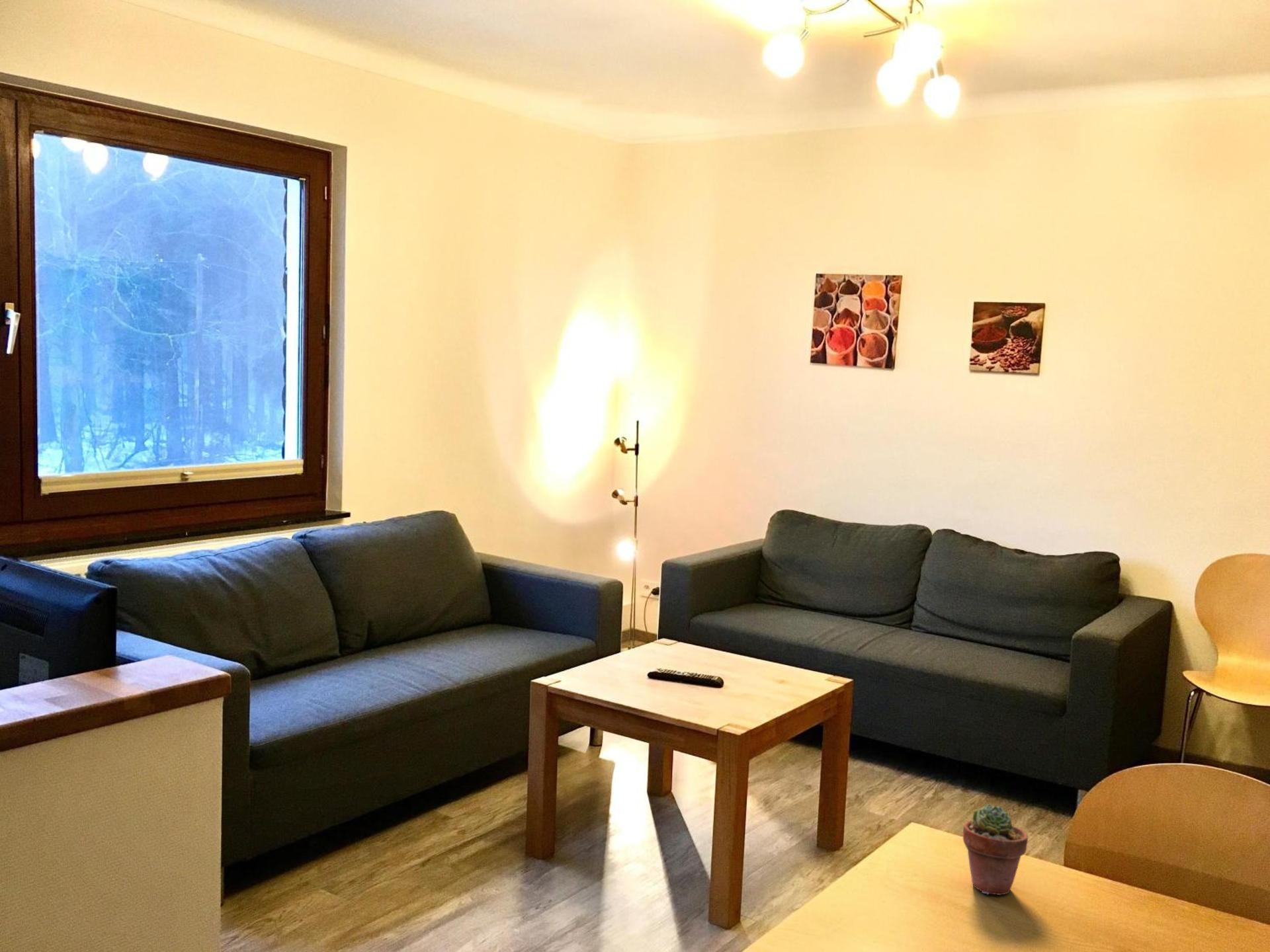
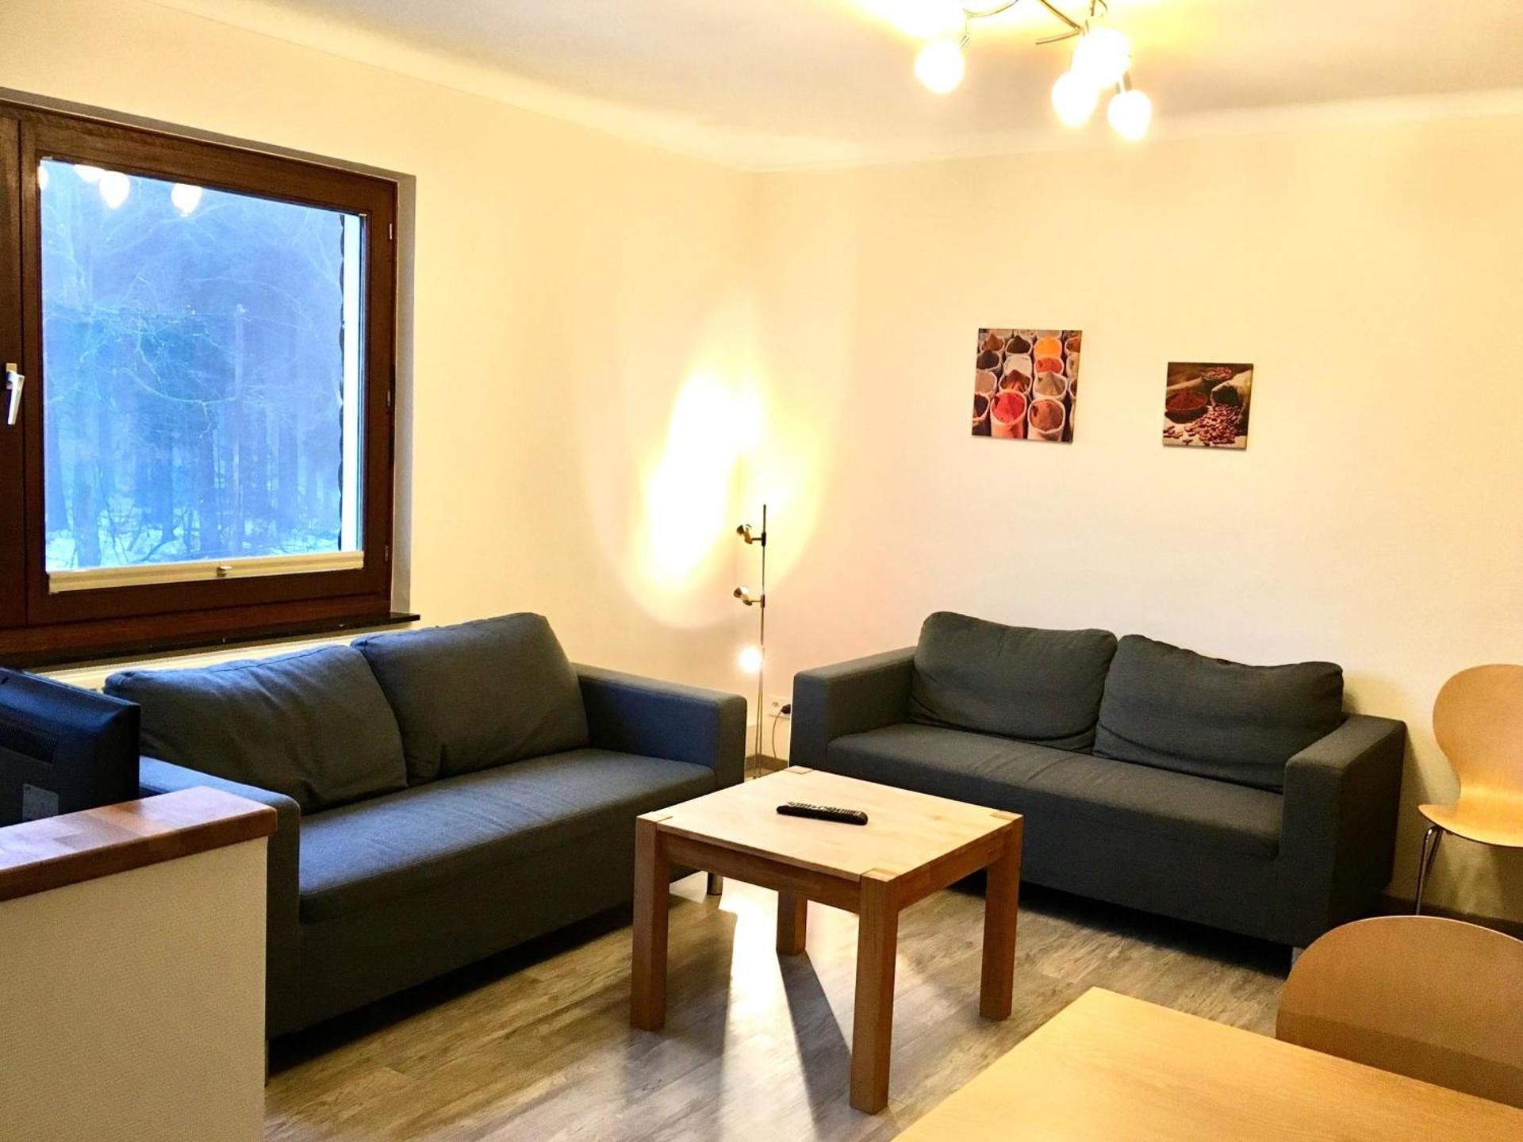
- potted succulent [962,803,1029,896]
